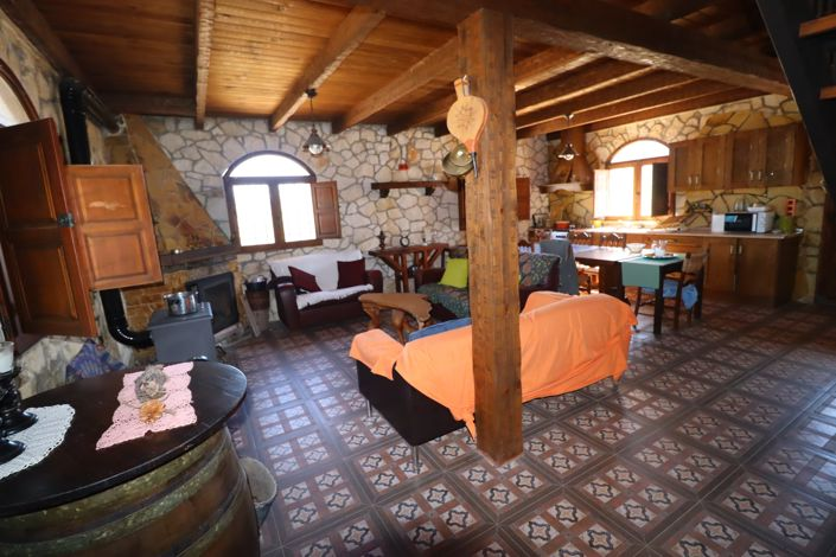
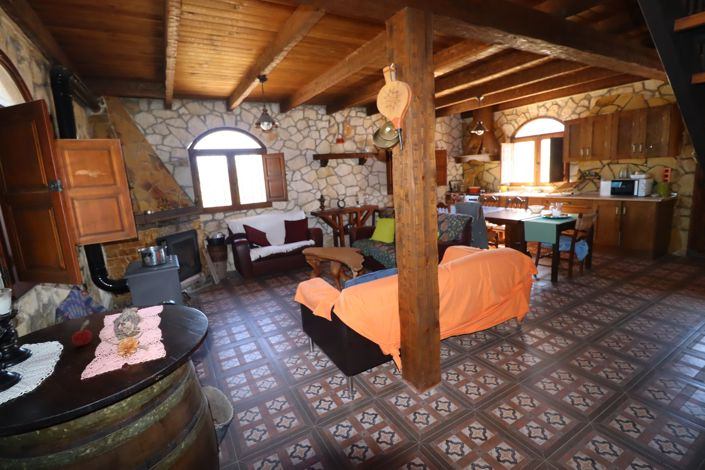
+ fruit [71,319,93,347]
